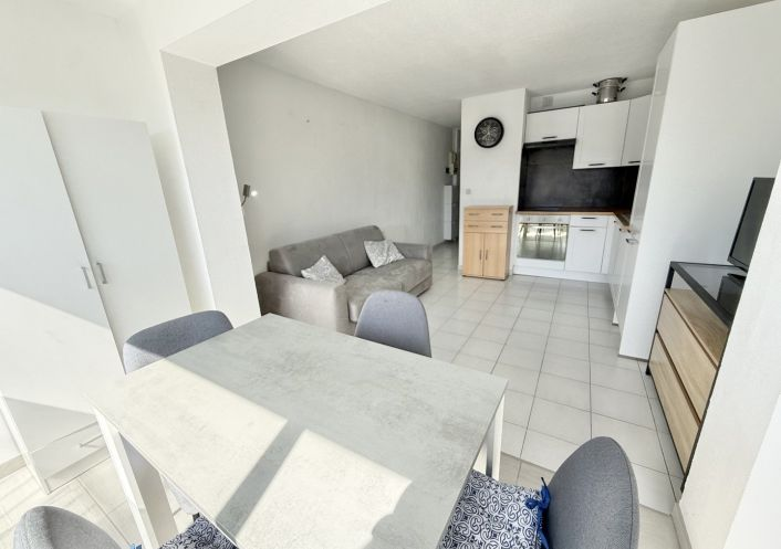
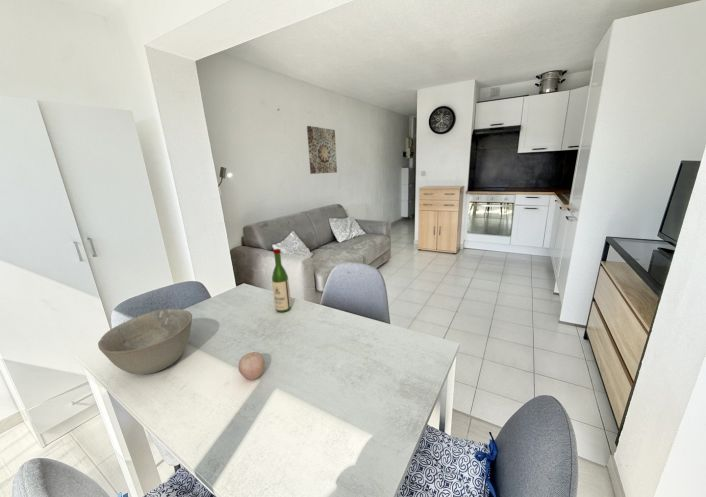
+ wine bottle [271,248,292,313]
+ bowl [97,308,193,376]
+ apple [237,351,266,381]
+ wall art [306,125,338,175]
